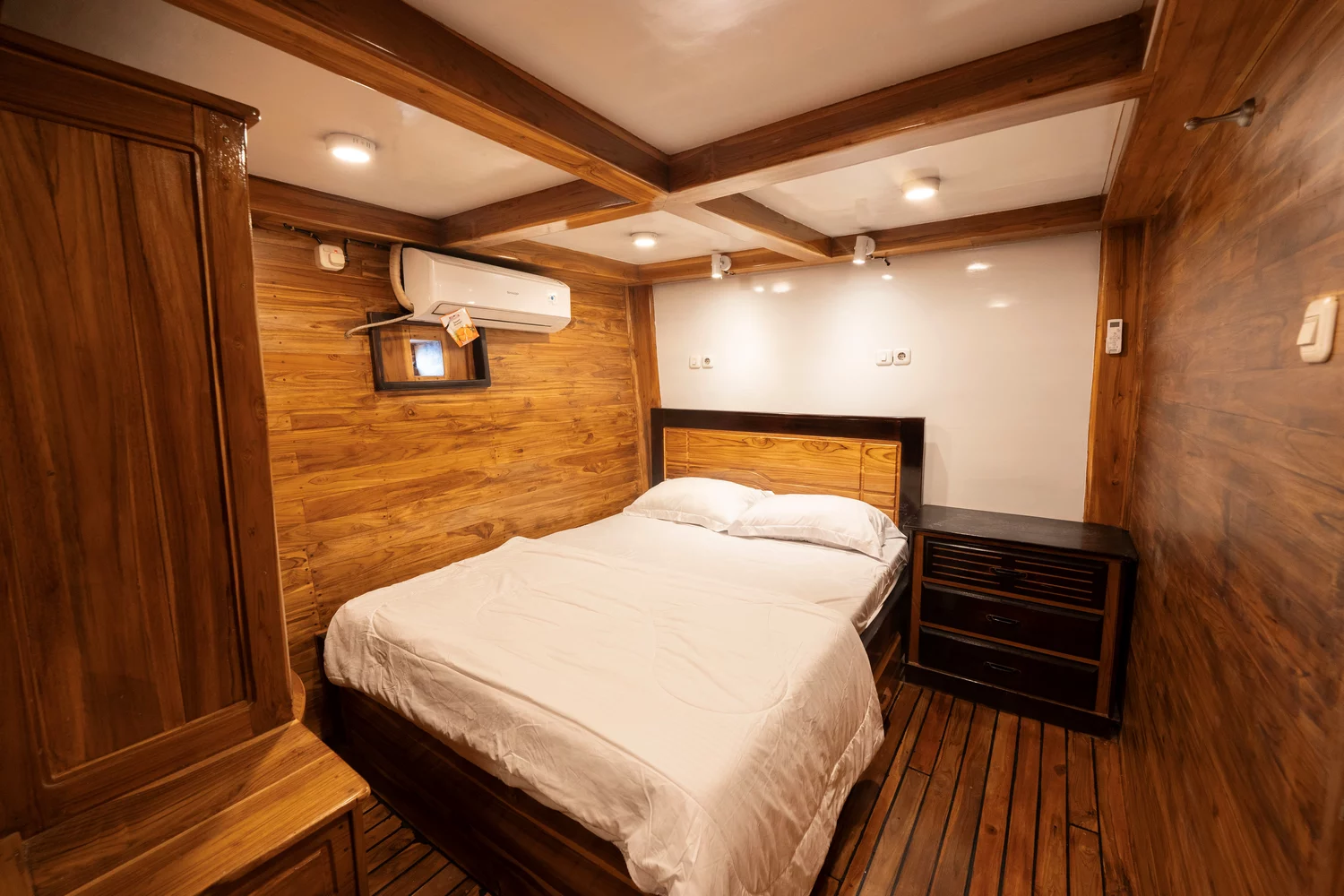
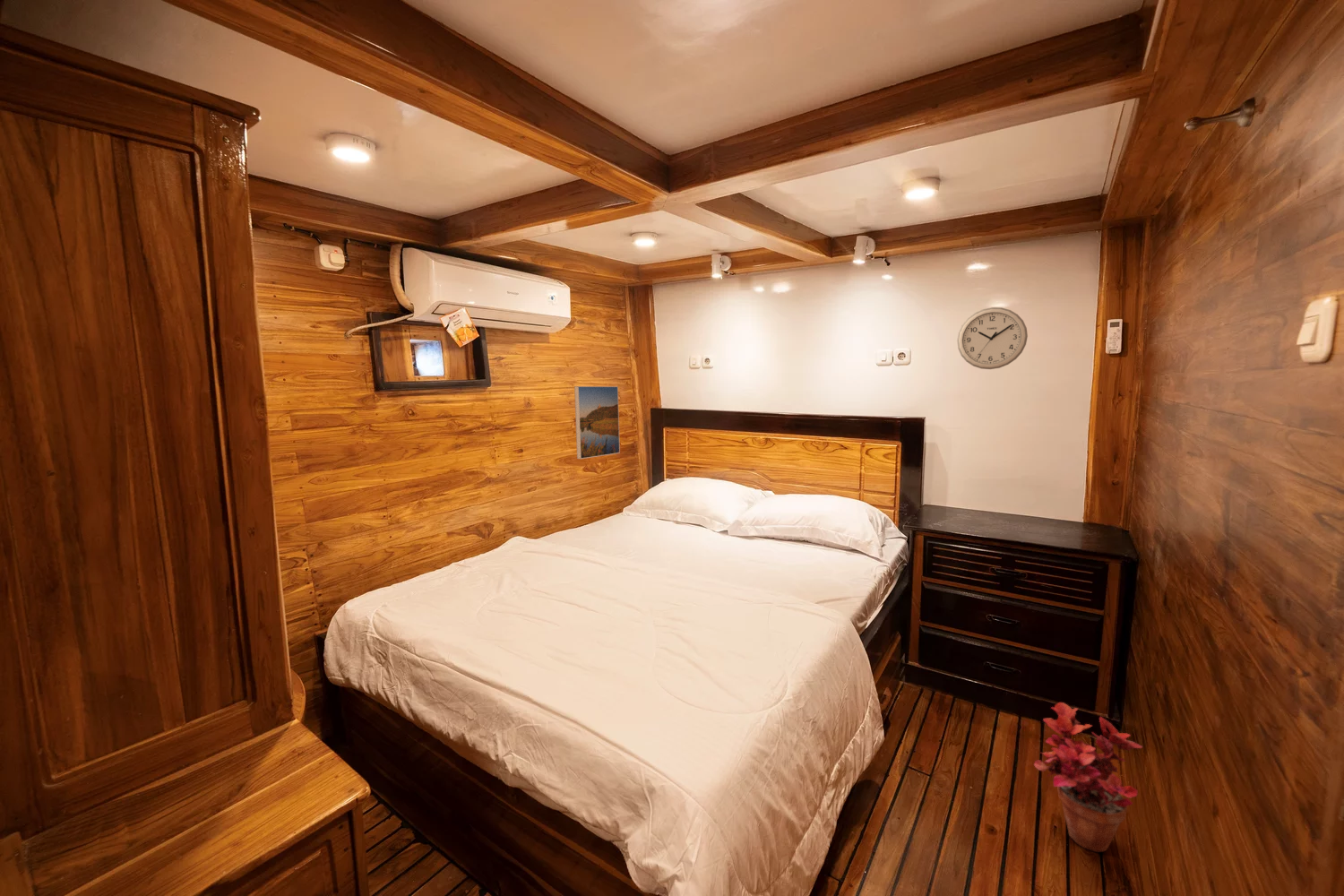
+ wall clock [956,306,1029,370]
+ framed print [573,385,621,460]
+ potted plant [1033,702,1143,853]
